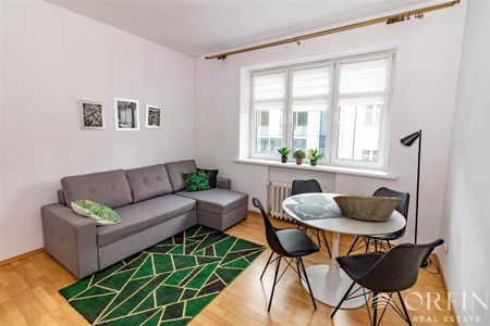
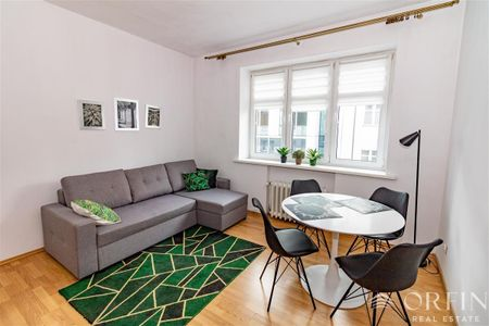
- fruit basket [332,192,403,222]
